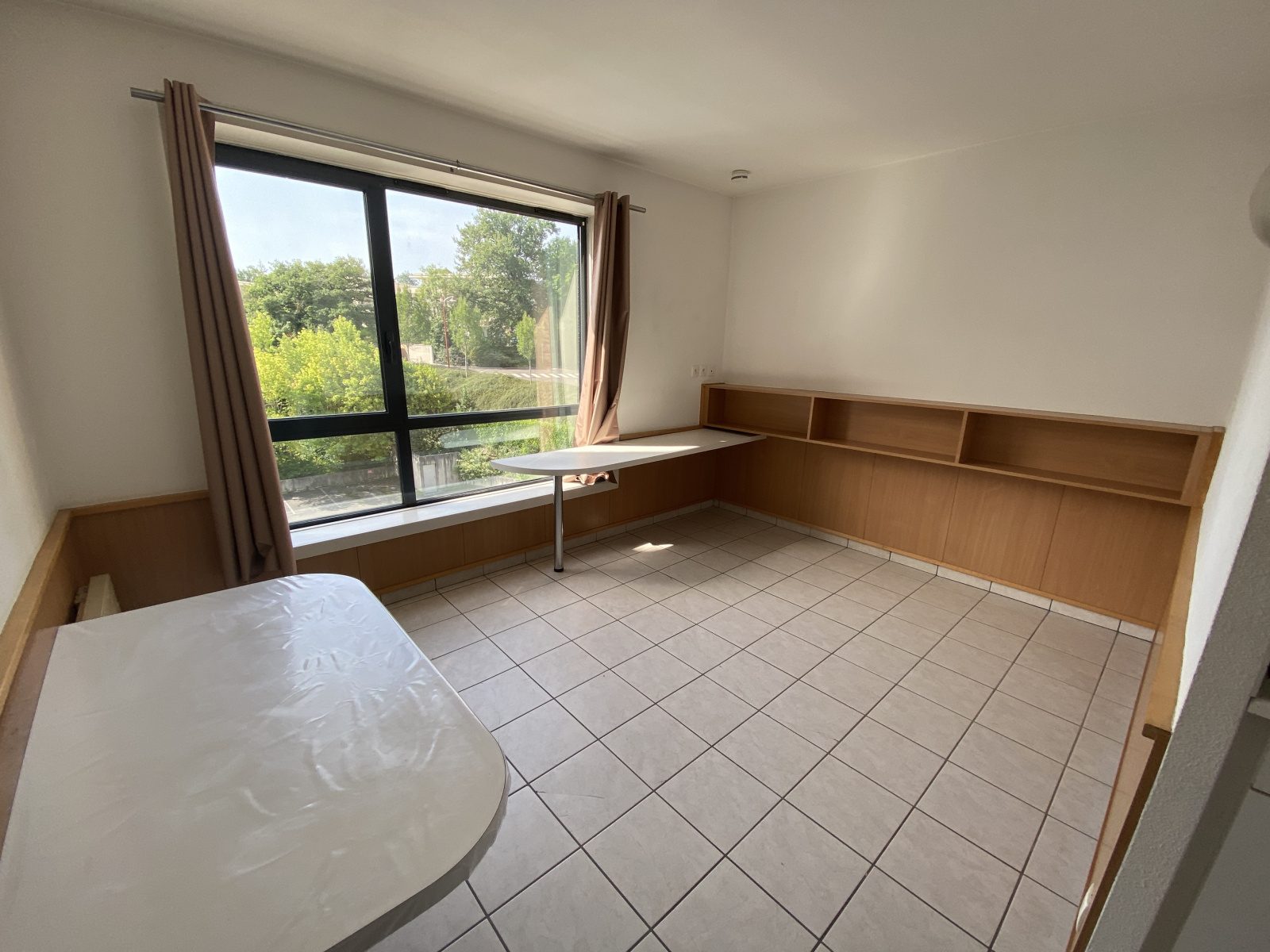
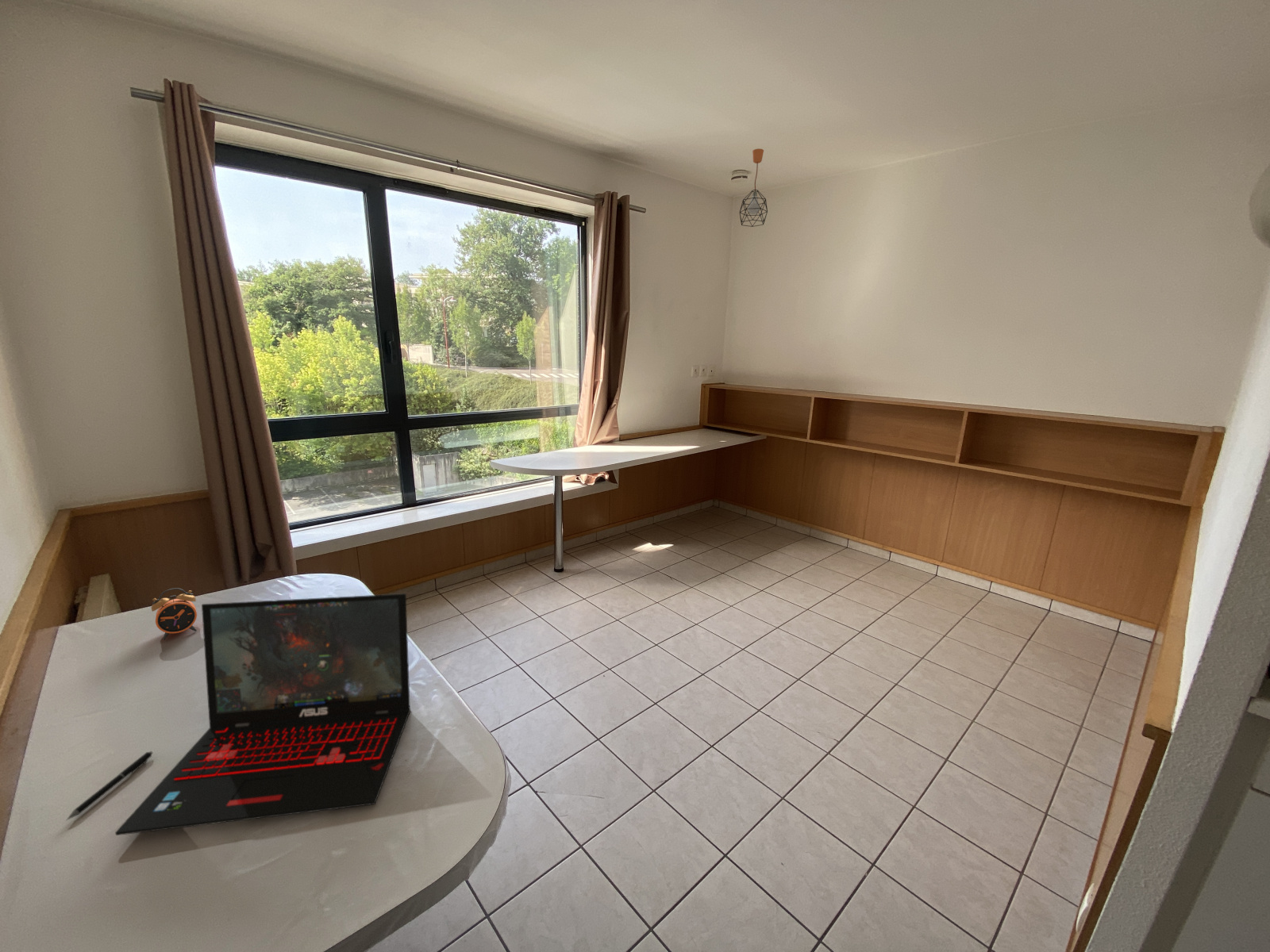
+ pen [66,750,153,821]
+ laptop [114,593,411,836]
+ alarm clock [151,587,198,641]
+ pendant light [739,148,768,228]
